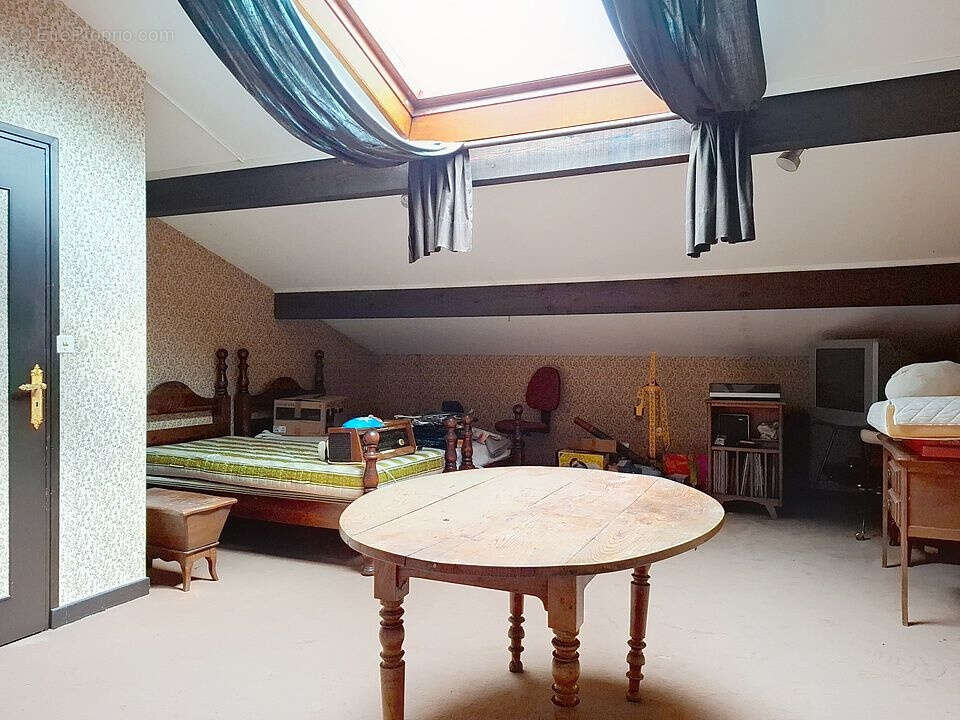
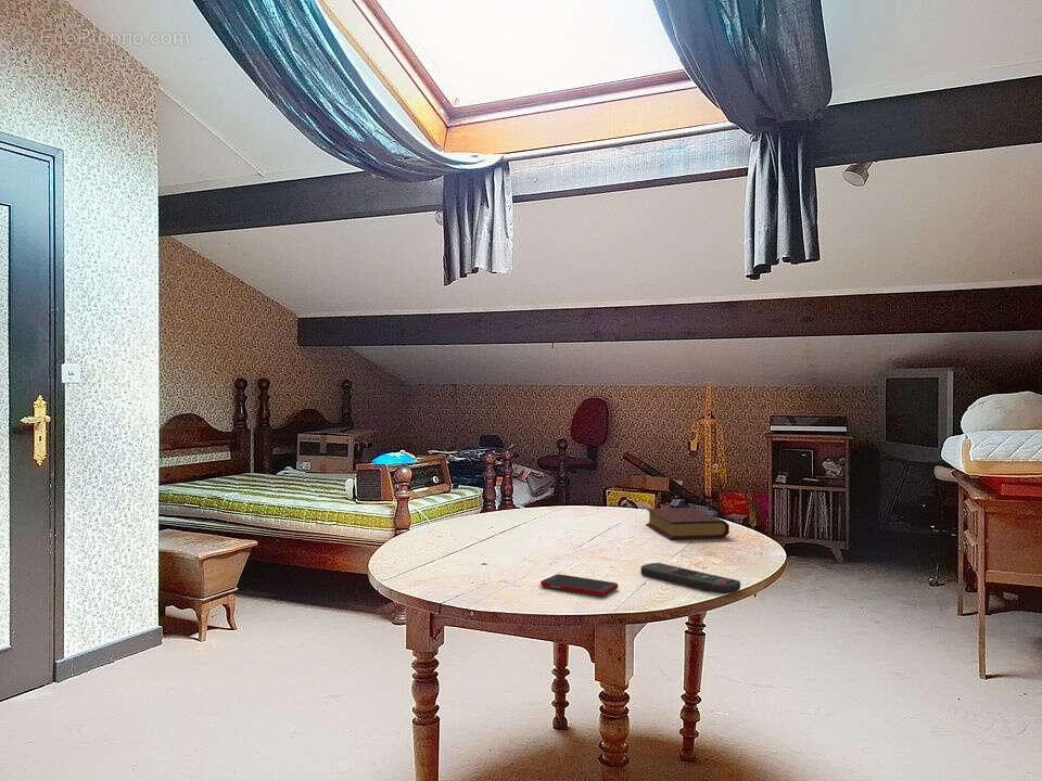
+ remote control [639,562,741,596]
+ book [645,507,730,540]
+ cell phone [539,573,619,597]
